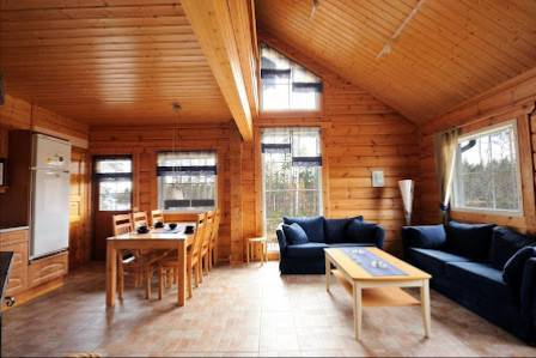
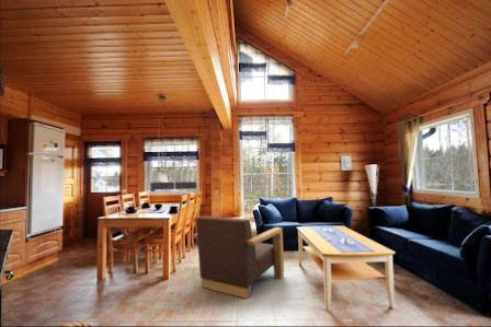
+ armchair [192,215,285,300]
